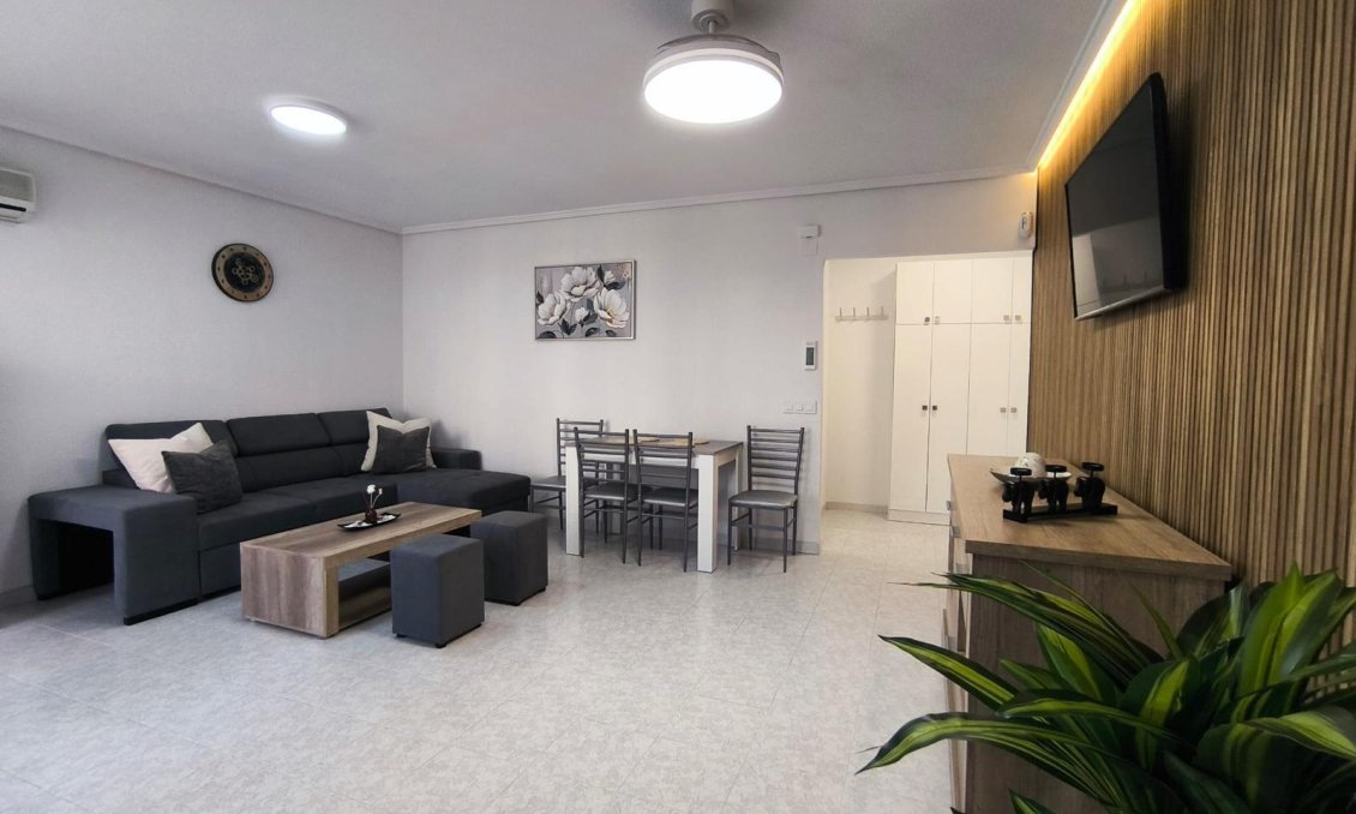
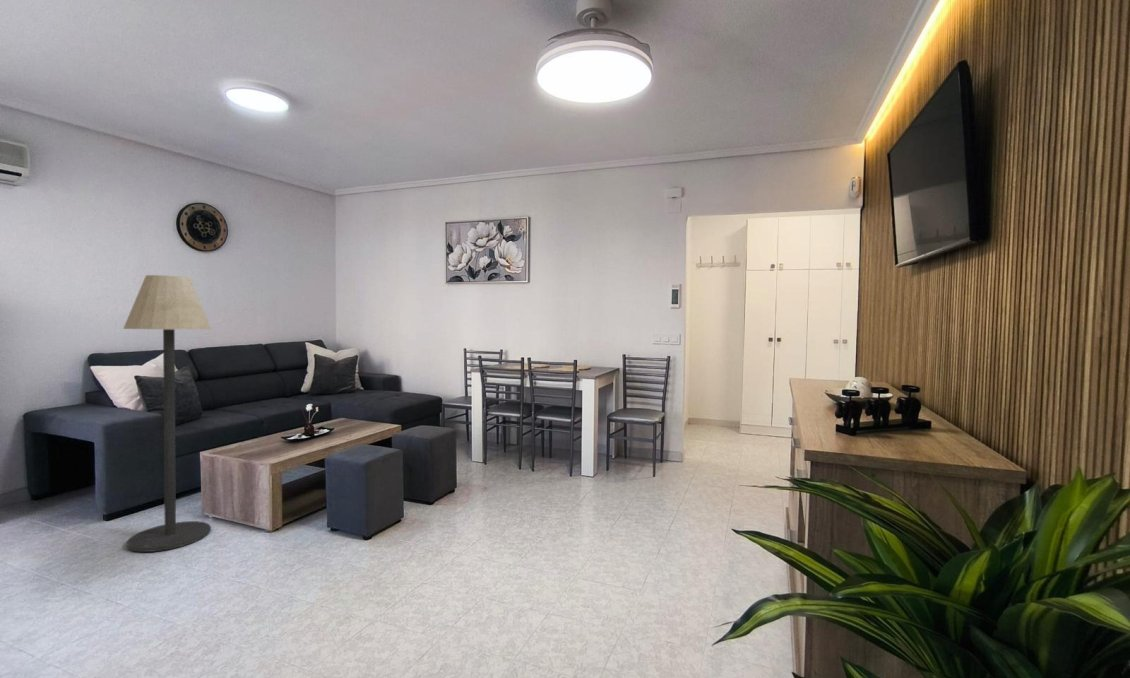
+ floor lamp [122,274,212,553]
